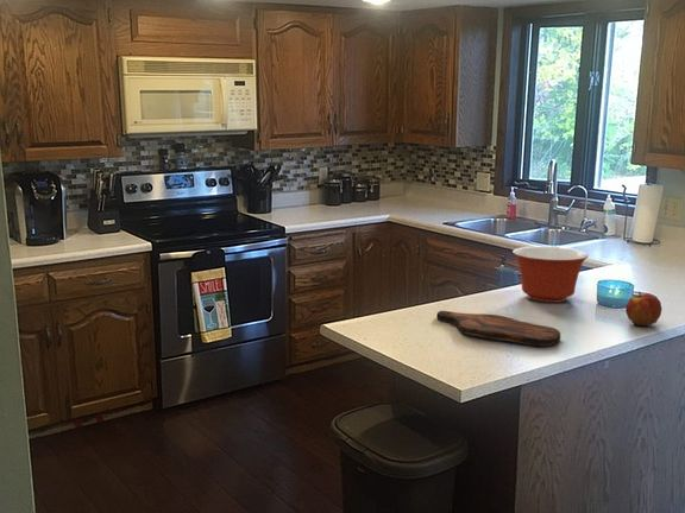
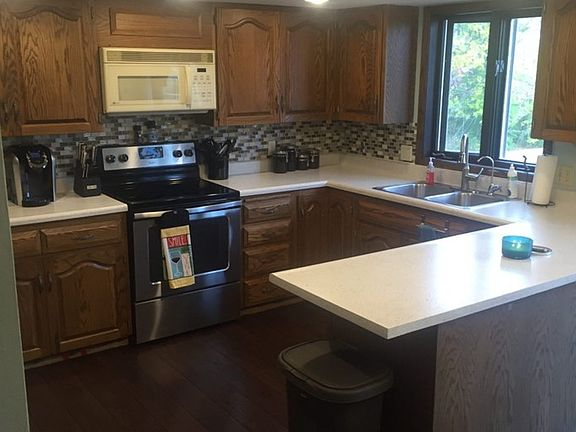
- cutting board [435,310,561,347]
- mixing bowl [511,246,590,304]
- apple [624,291,664,327]
